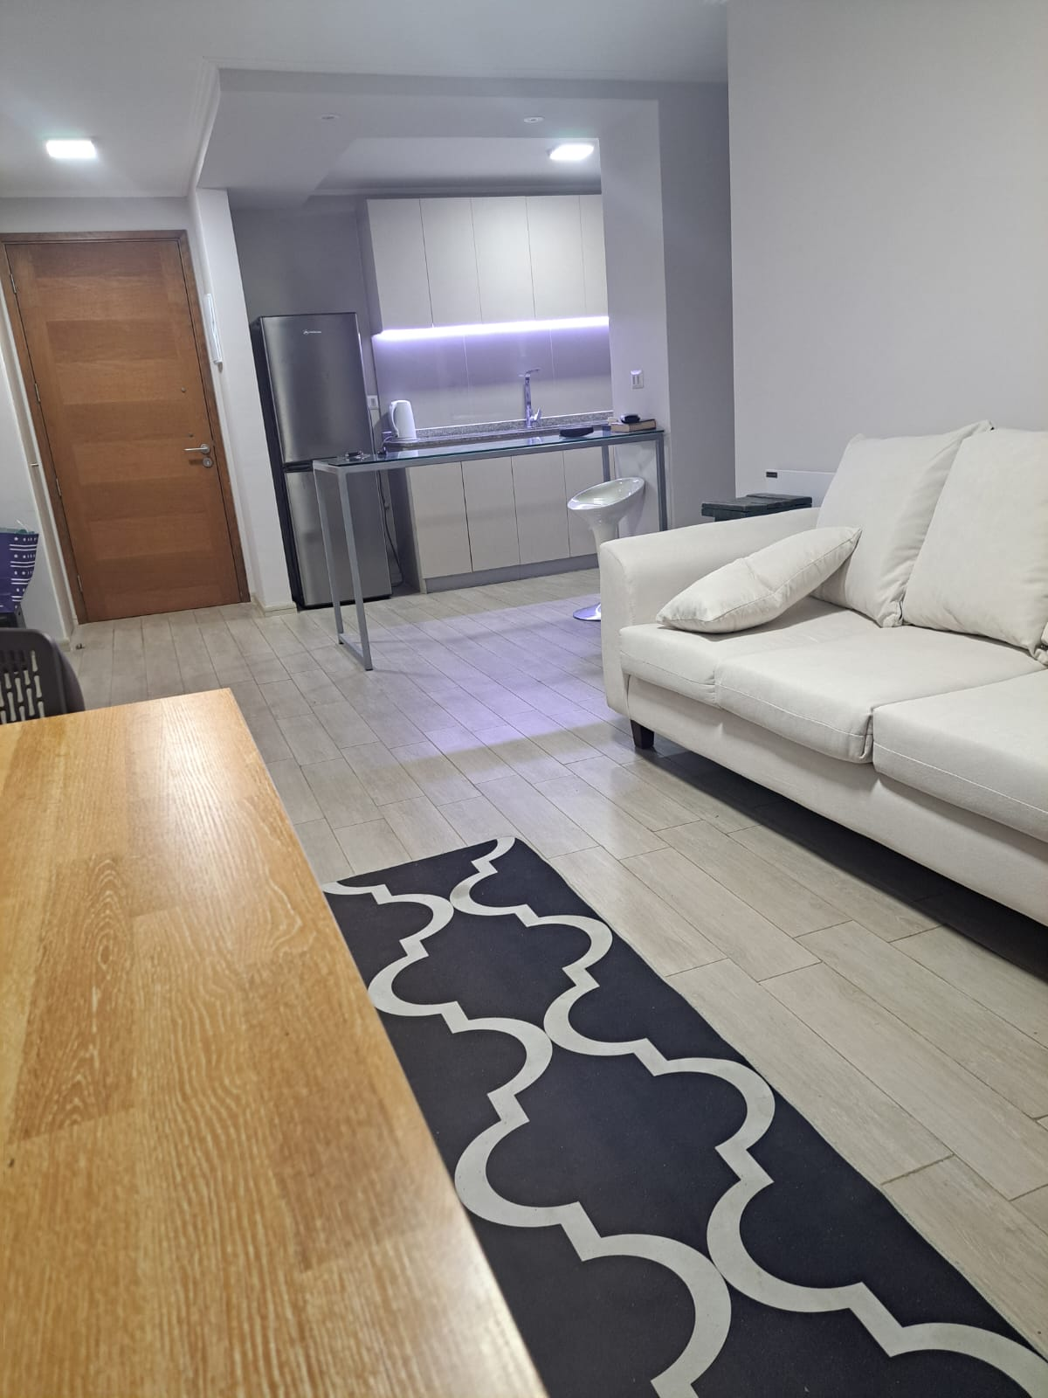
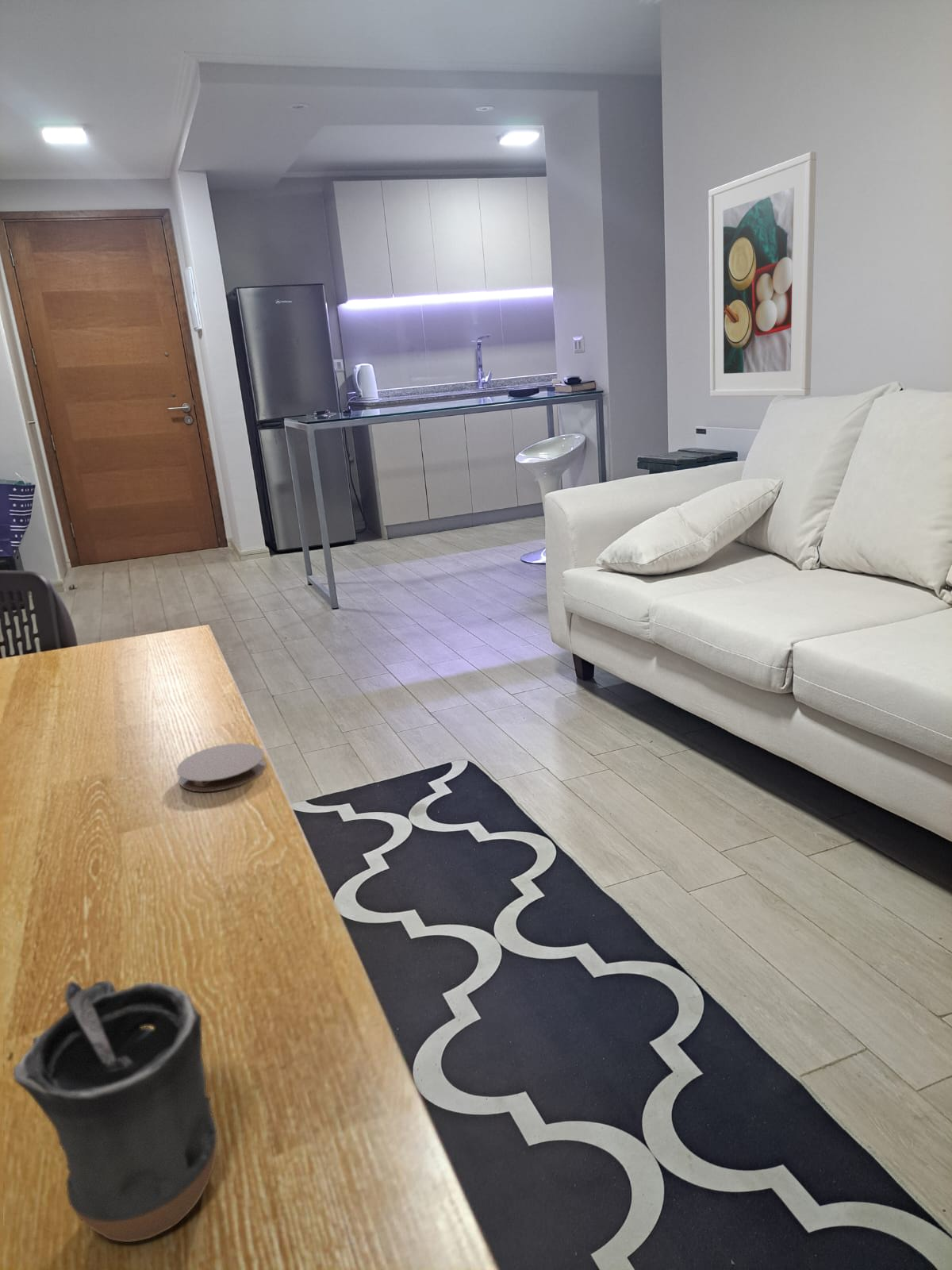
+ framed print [708,151,817,397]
+ mug [13,979,218,1243]
+ coaster [176,742,267,793]
